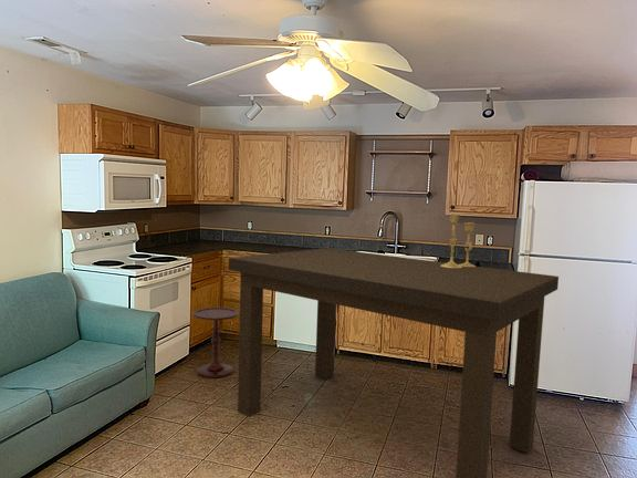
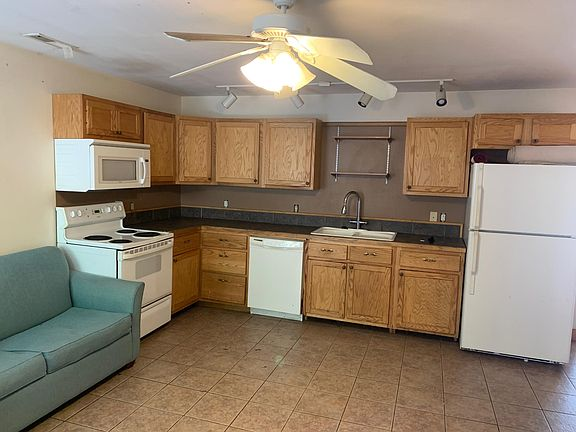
- side table [191,306,240,378]
- candlestick [440,212,477,269]
- dining table [228,247,560,478]
